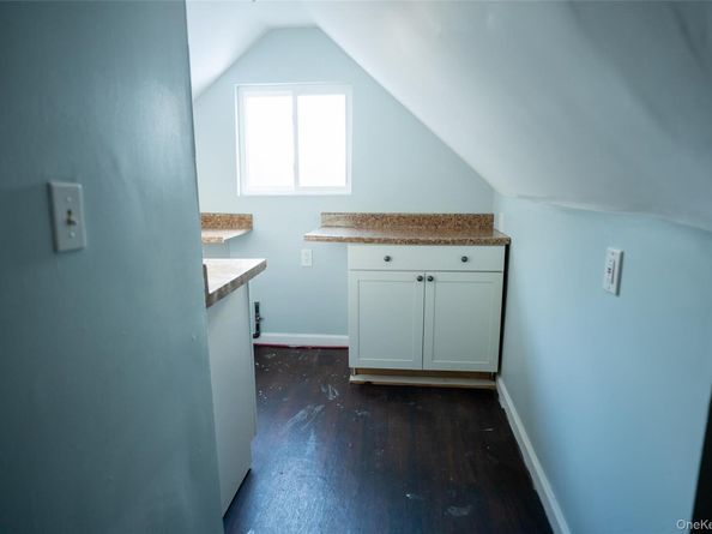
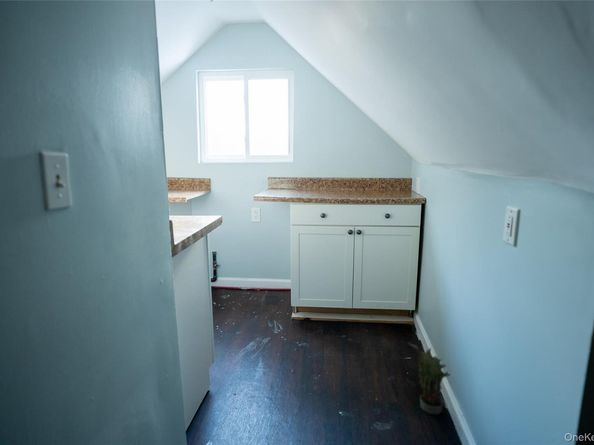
+ potted plant [407,341,451,415]
